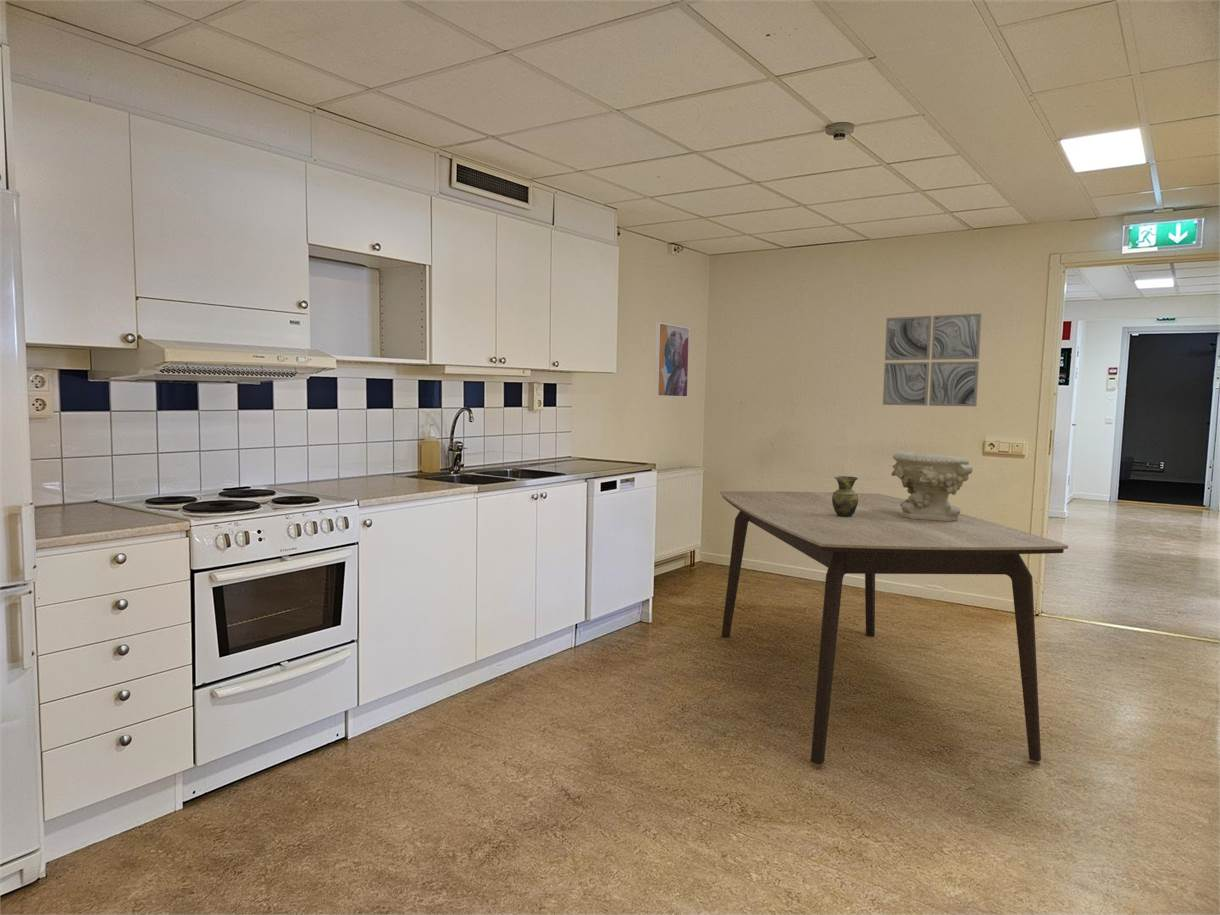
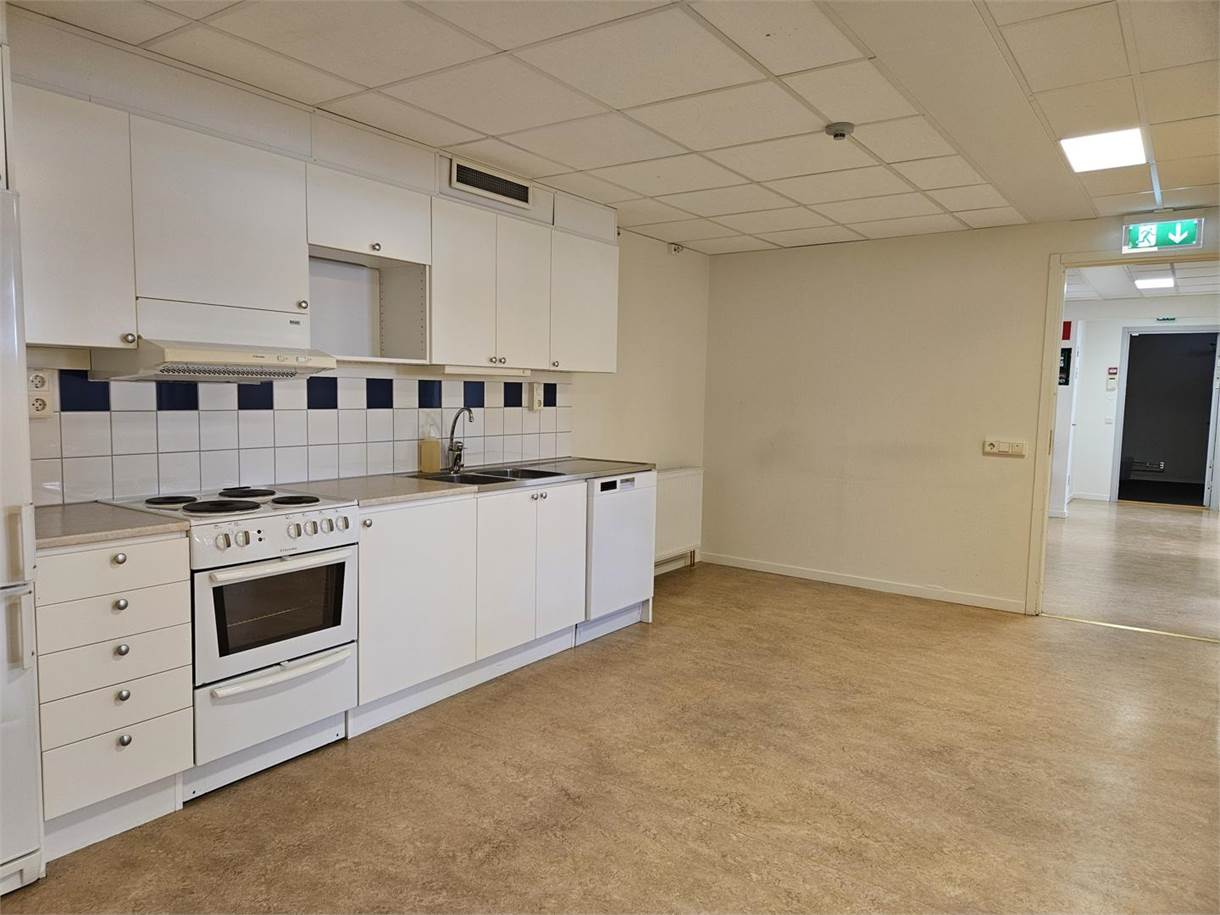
- decorative bowl [890,450,974,521]
- vase [832,475,859,517]
- dining table [719,490,1069,766]
- wall art [882,313,982,407]
- wall art [654,321,691,399]
